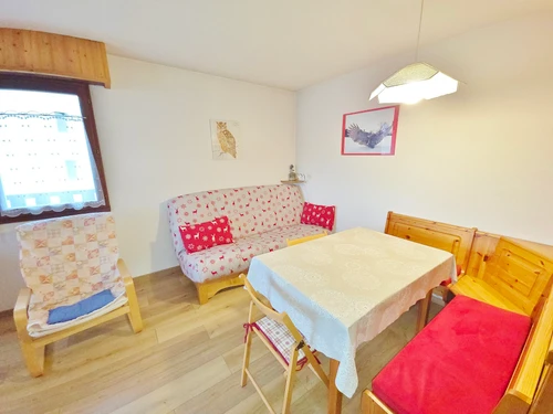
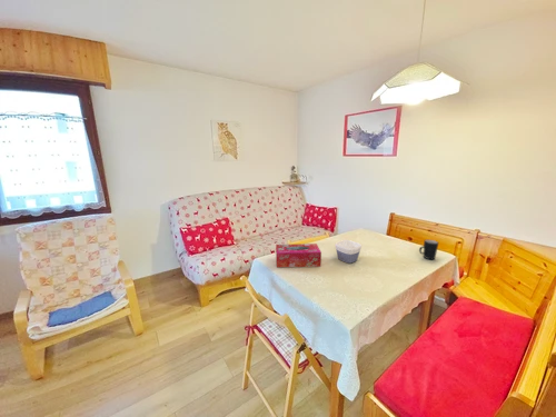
+ mug [418,239,439,260]
+ tissue box [275,242,322,268]
+ bowl [335,239,363,264]
